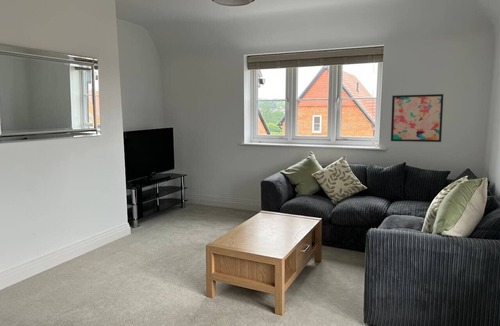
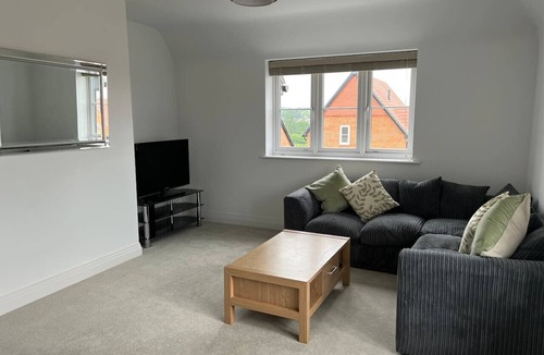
- wall art [390,93,444,143]
